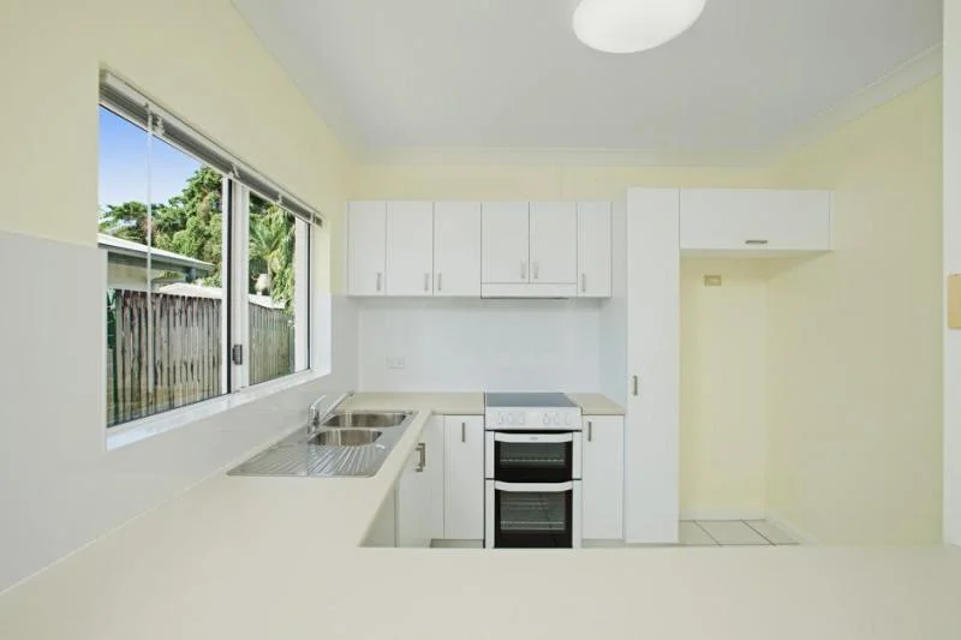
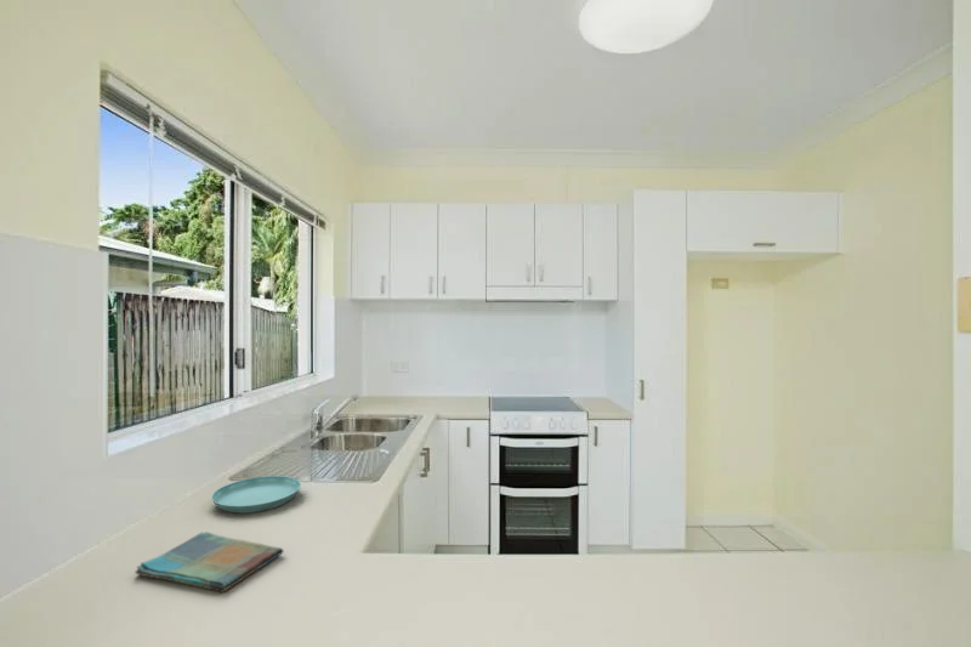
+ dish towel [134,530,284,594]
+ saucer [210,475,302,515]
